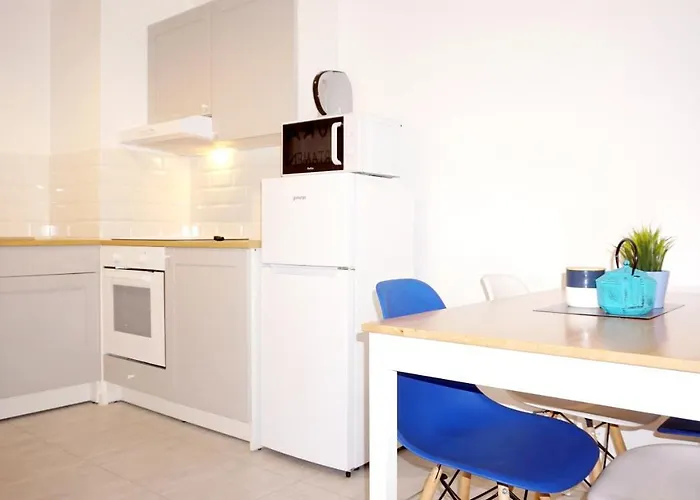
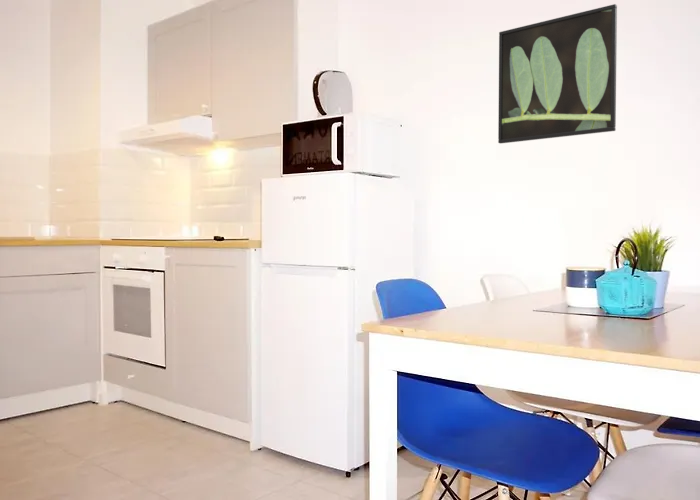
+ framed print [497,3,618,145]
